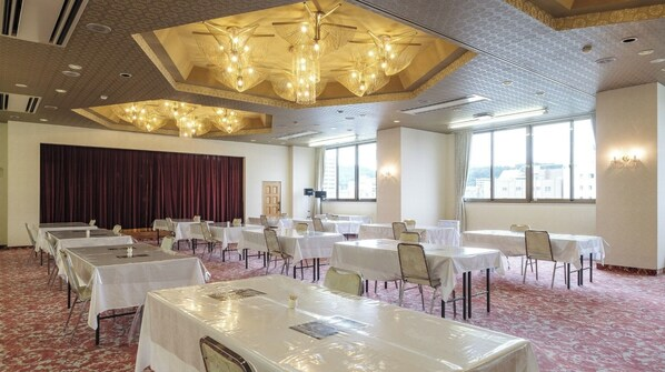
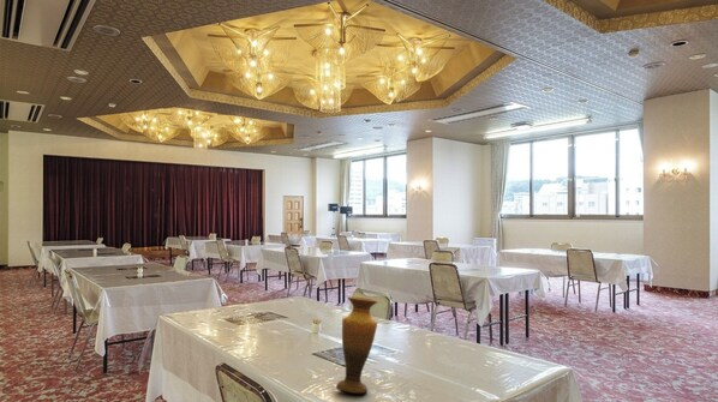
+ vase [335,295,379,395]
